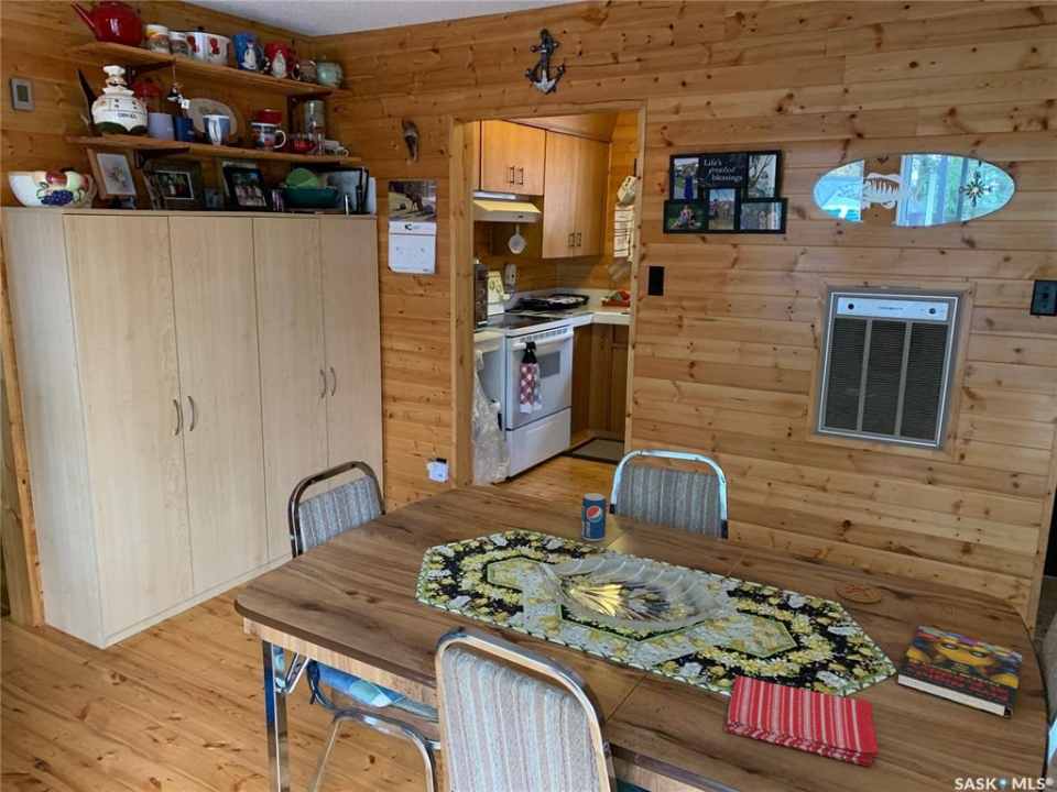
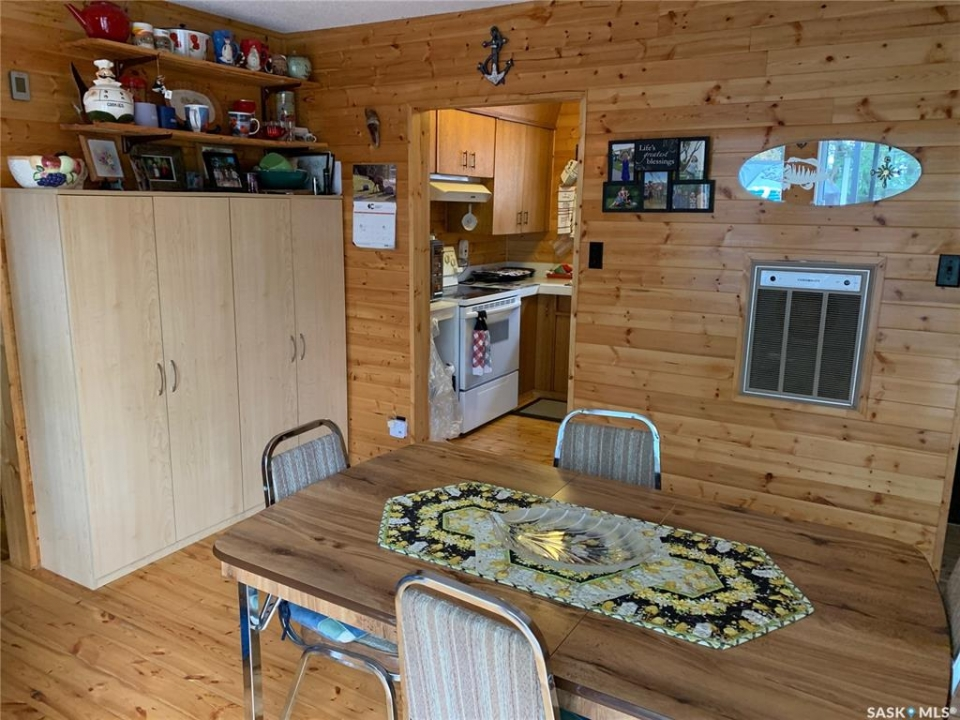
- dish towel [723,674,880,768]
- book [895,624,1024,719]
- coaster [835,581,883,604]
- beverage can [580,492,608,542]
